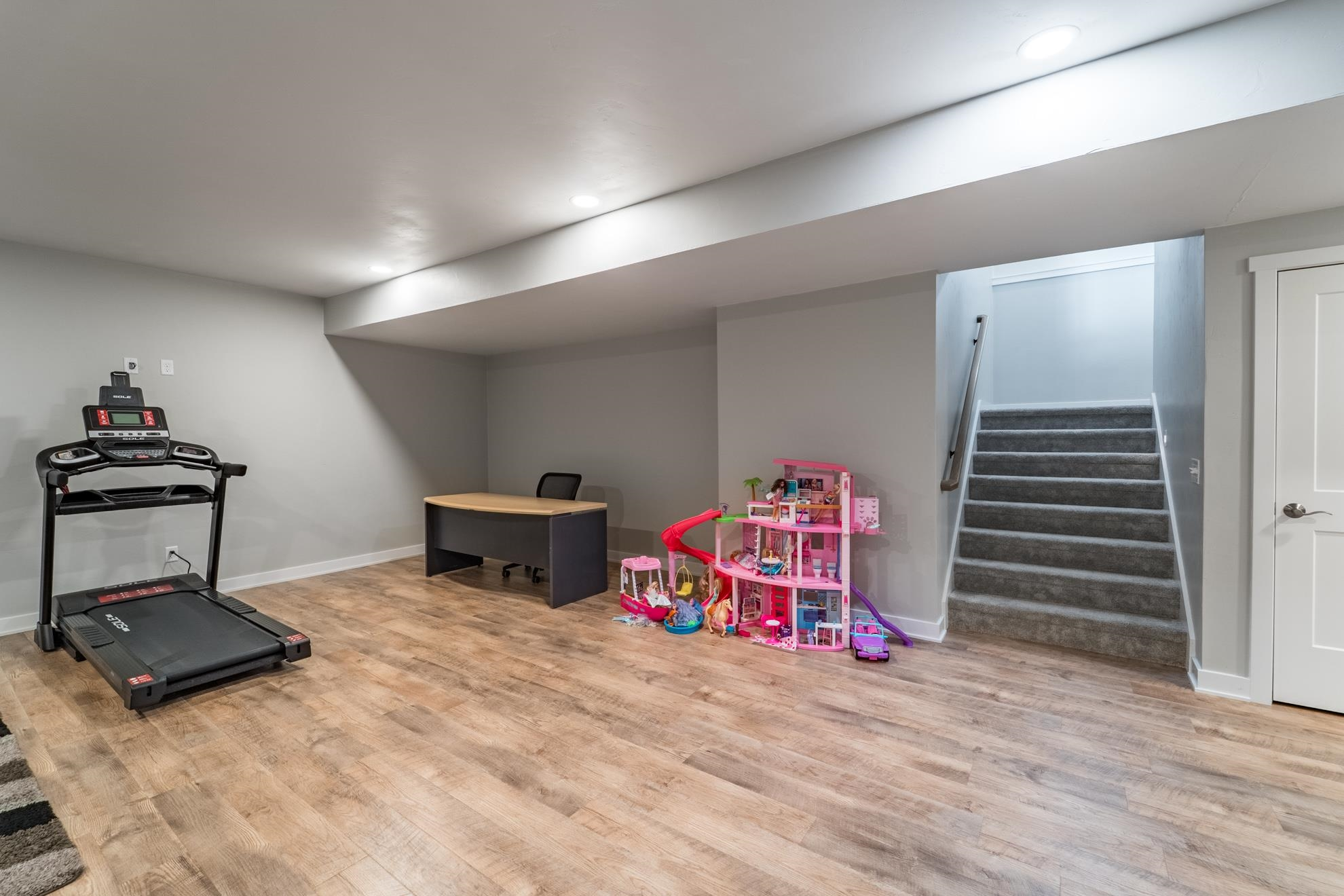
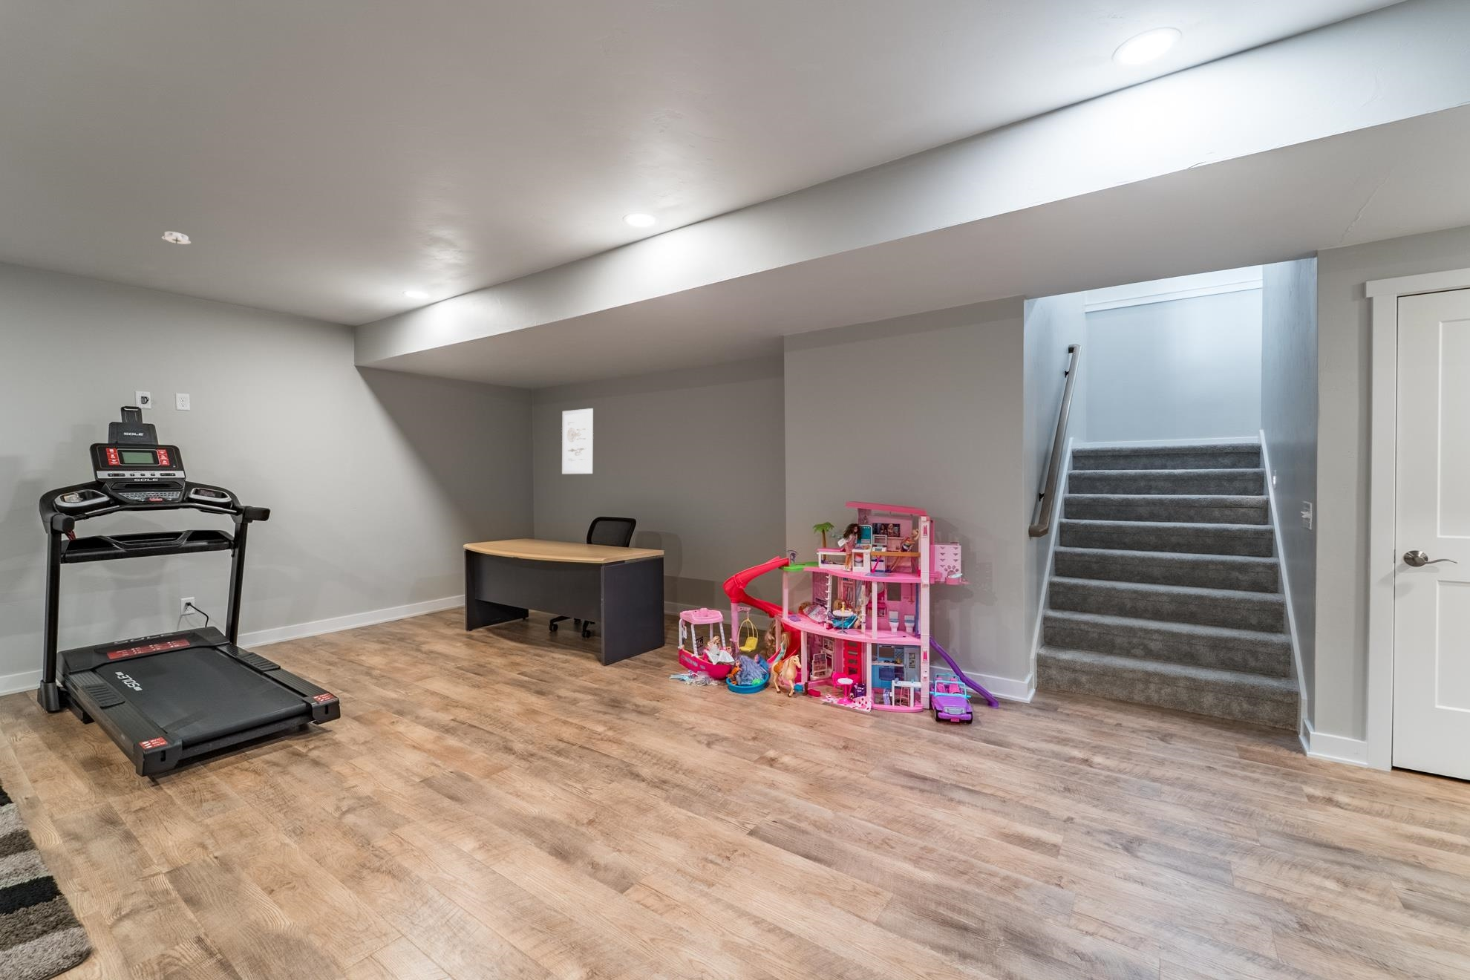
+ smoke detector [161,231,191,245]
+ wall art [561,408,594,475]
